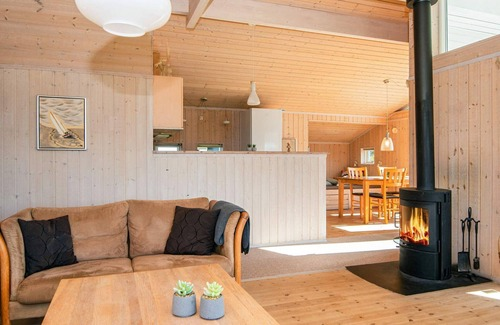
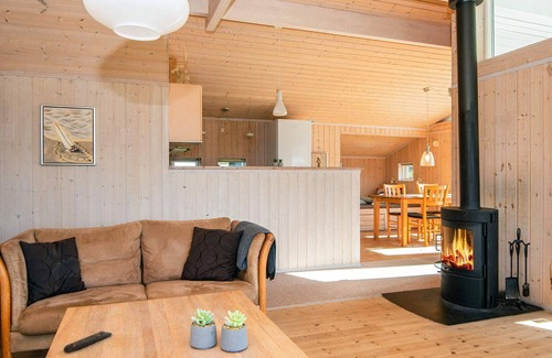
+ remote control [62,330,113,355]
